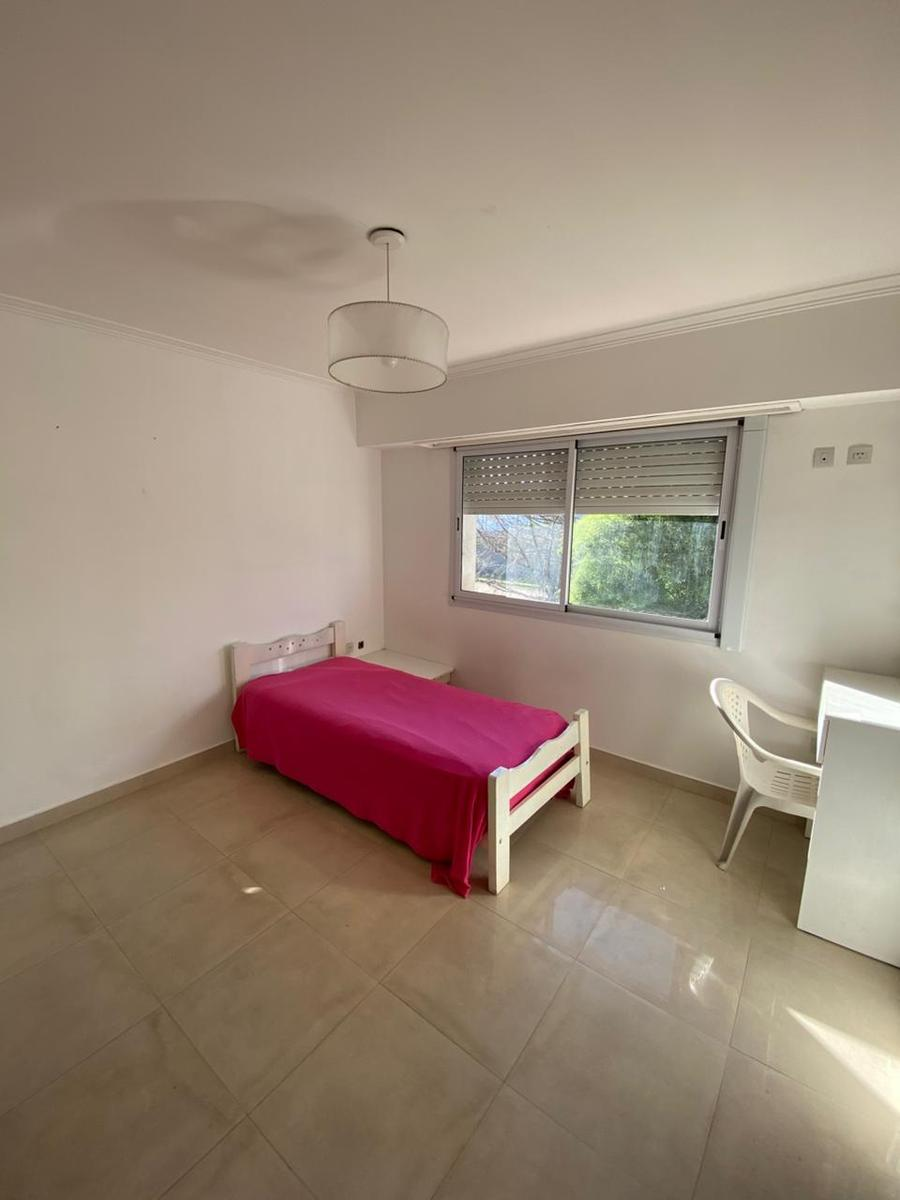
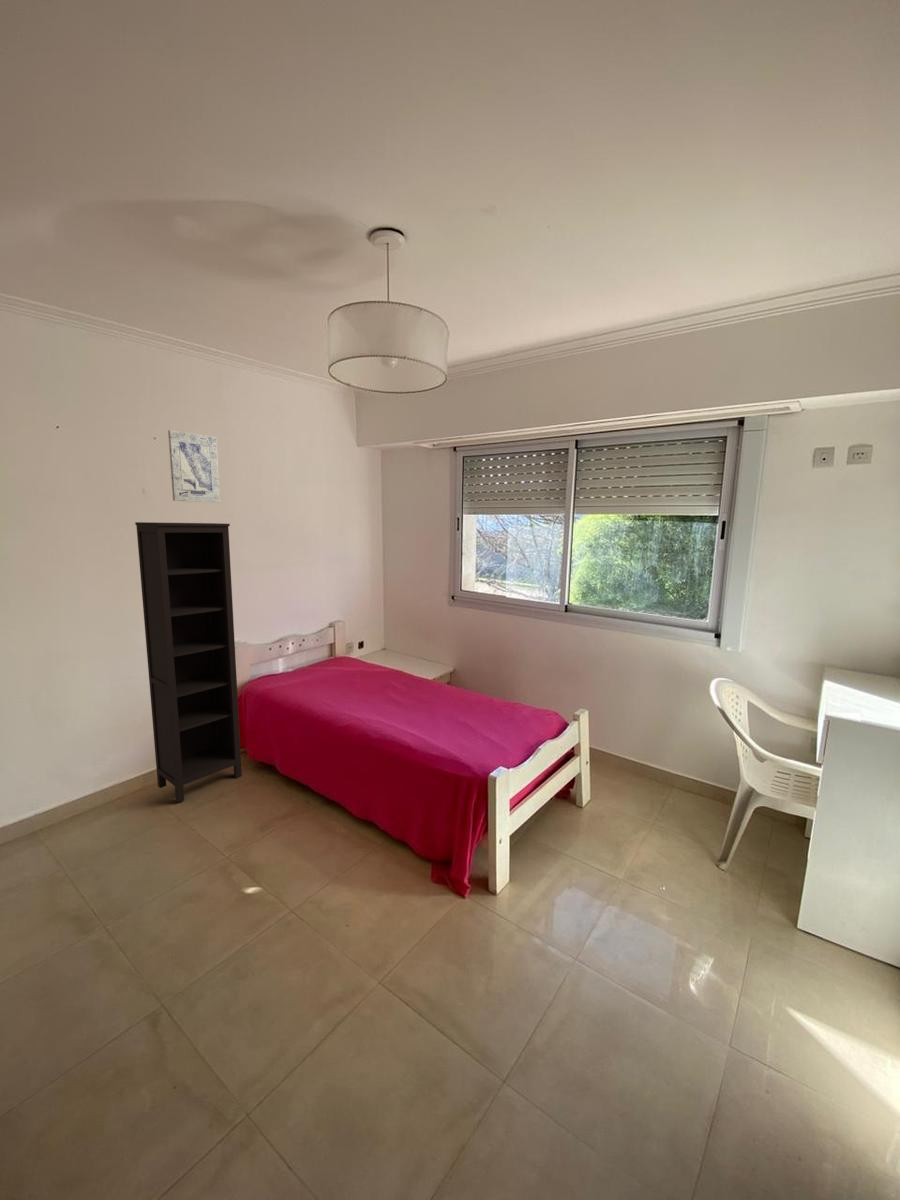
+ bookcase [134,521,243,803]
+ wall art [167,429,221,504]
